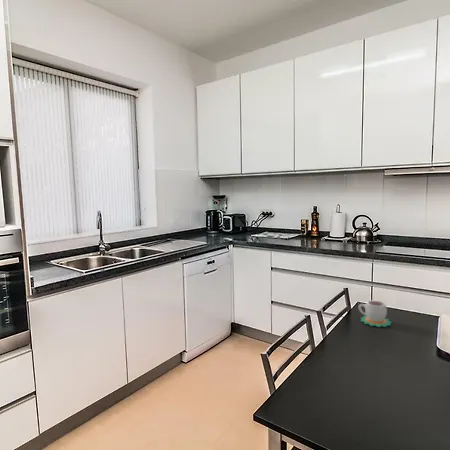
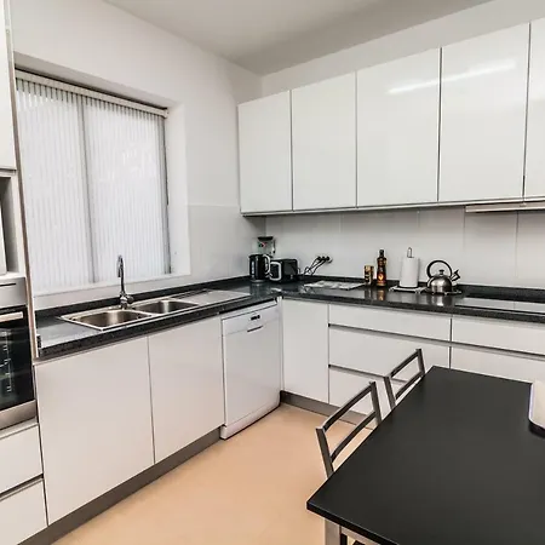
- mug [358,299,392,328]
